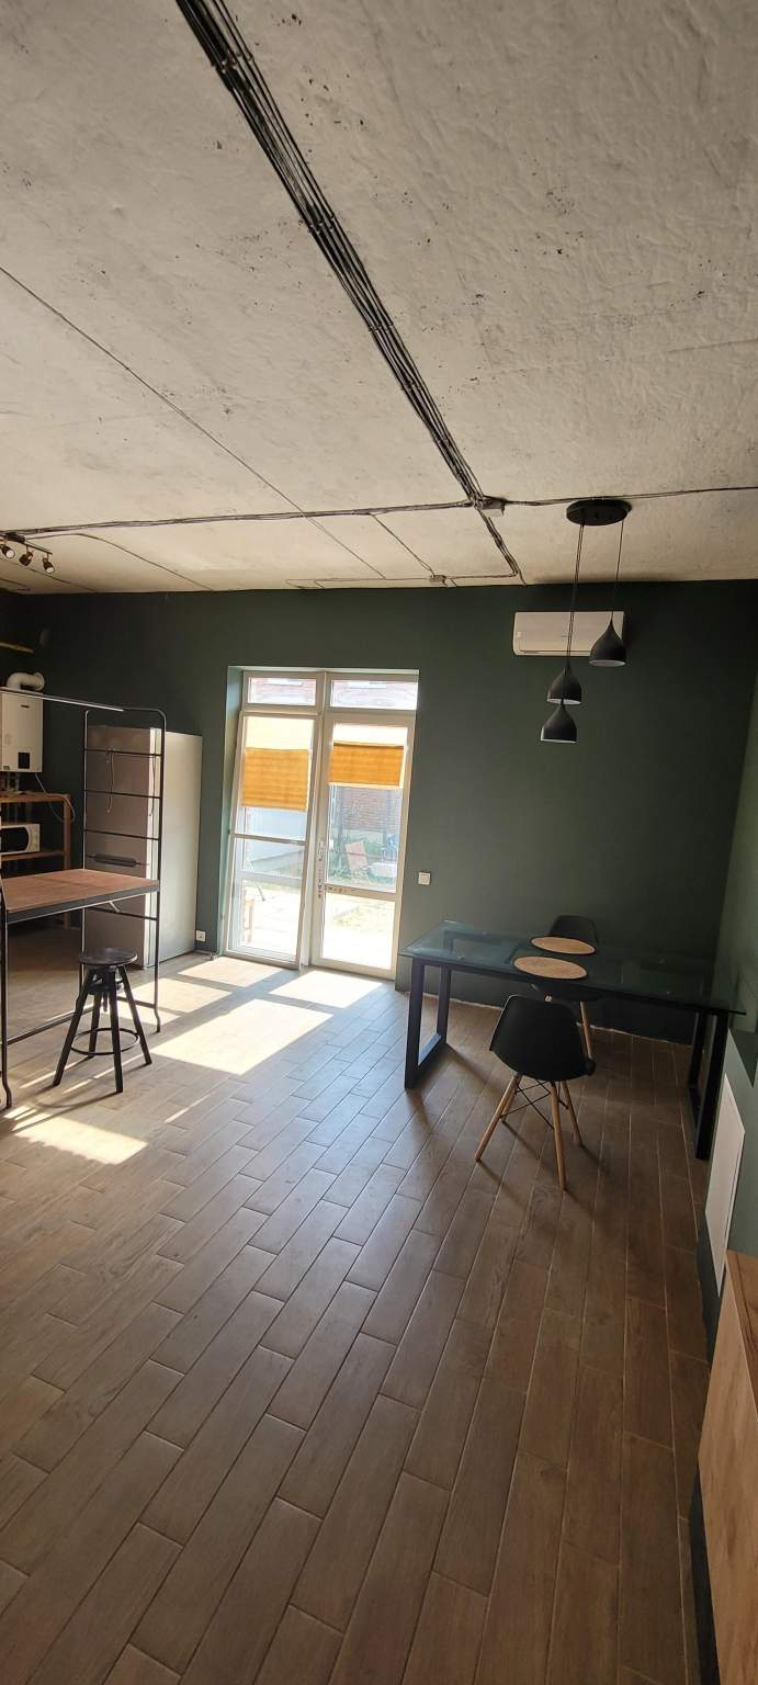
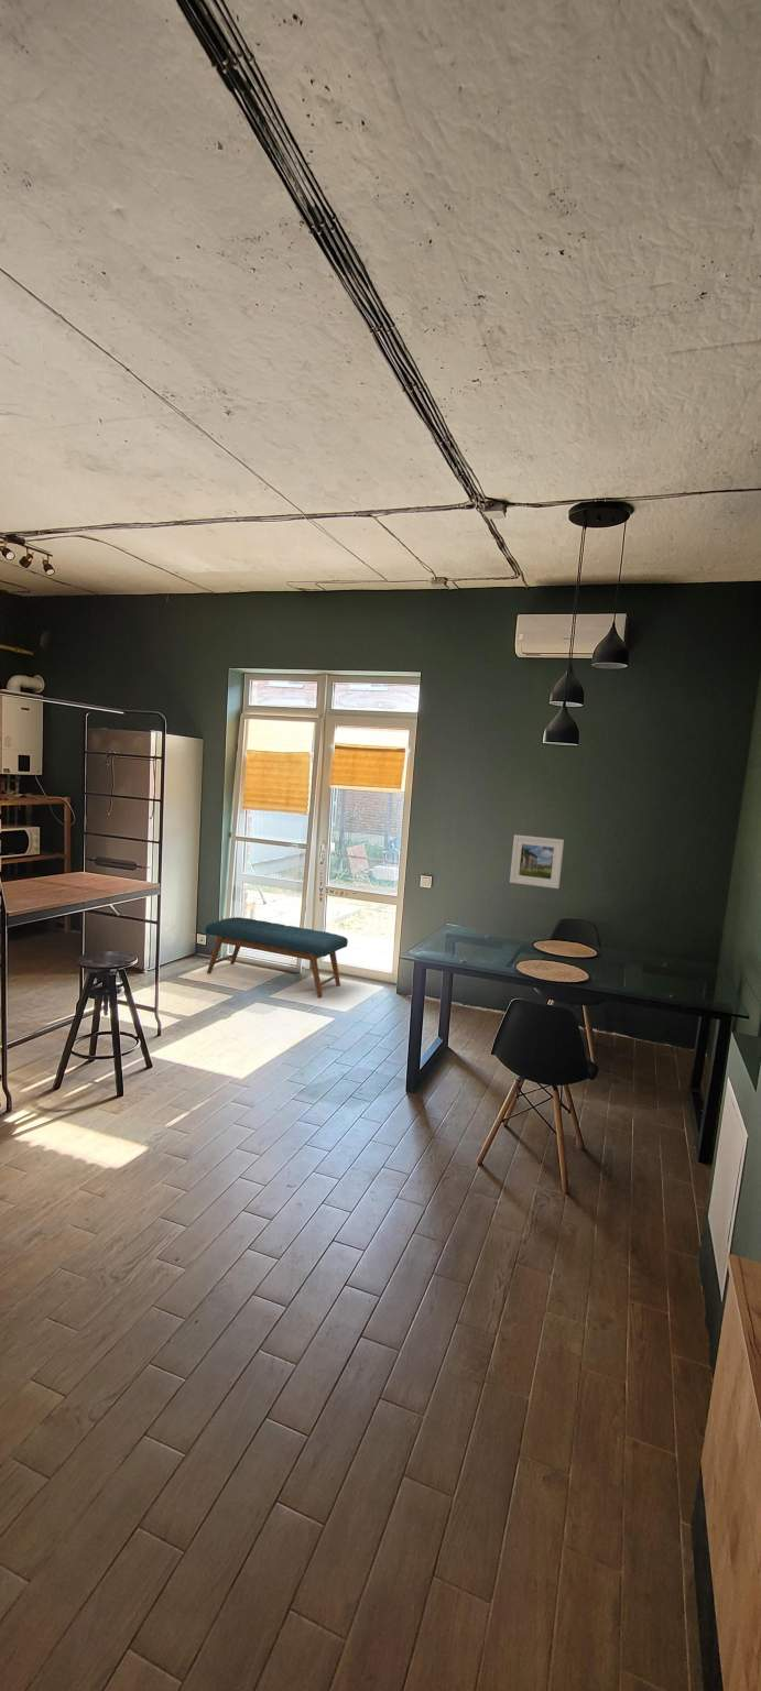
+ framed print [509,833,565,890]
+ bench [205,916,349,999]
